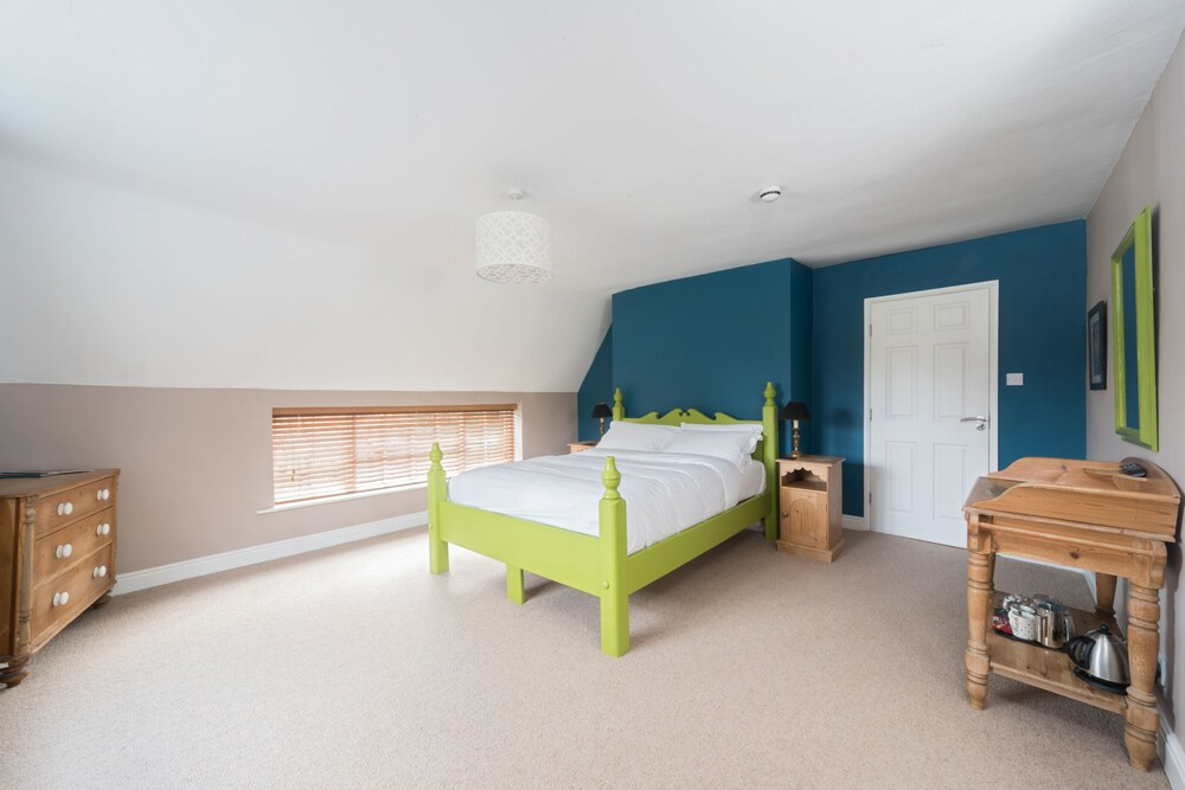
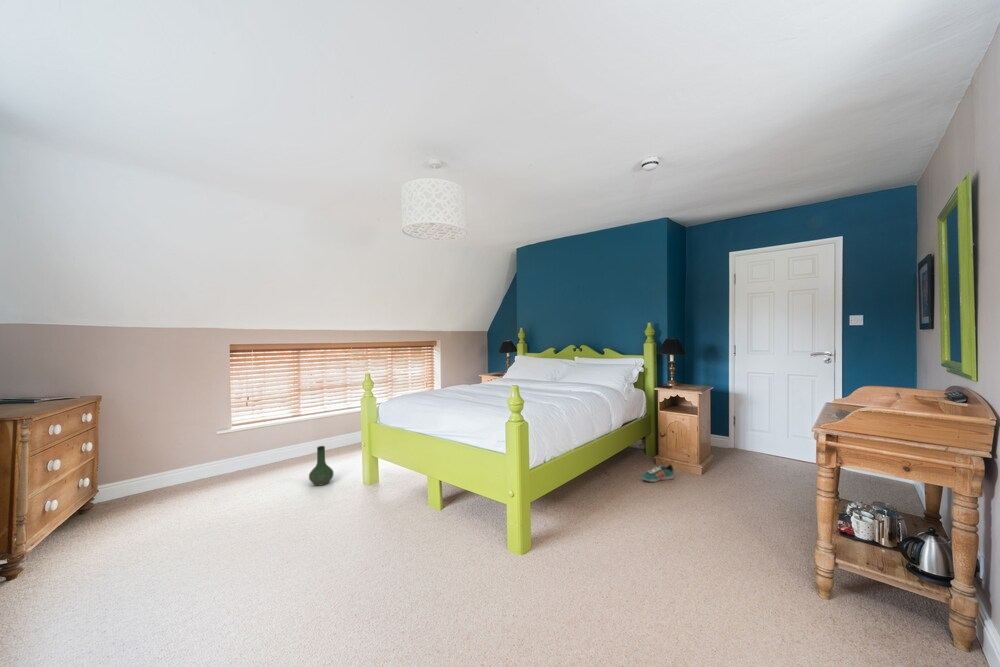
+ vase [308,445,335,487]
+ sneaker [641,463,675,483]
